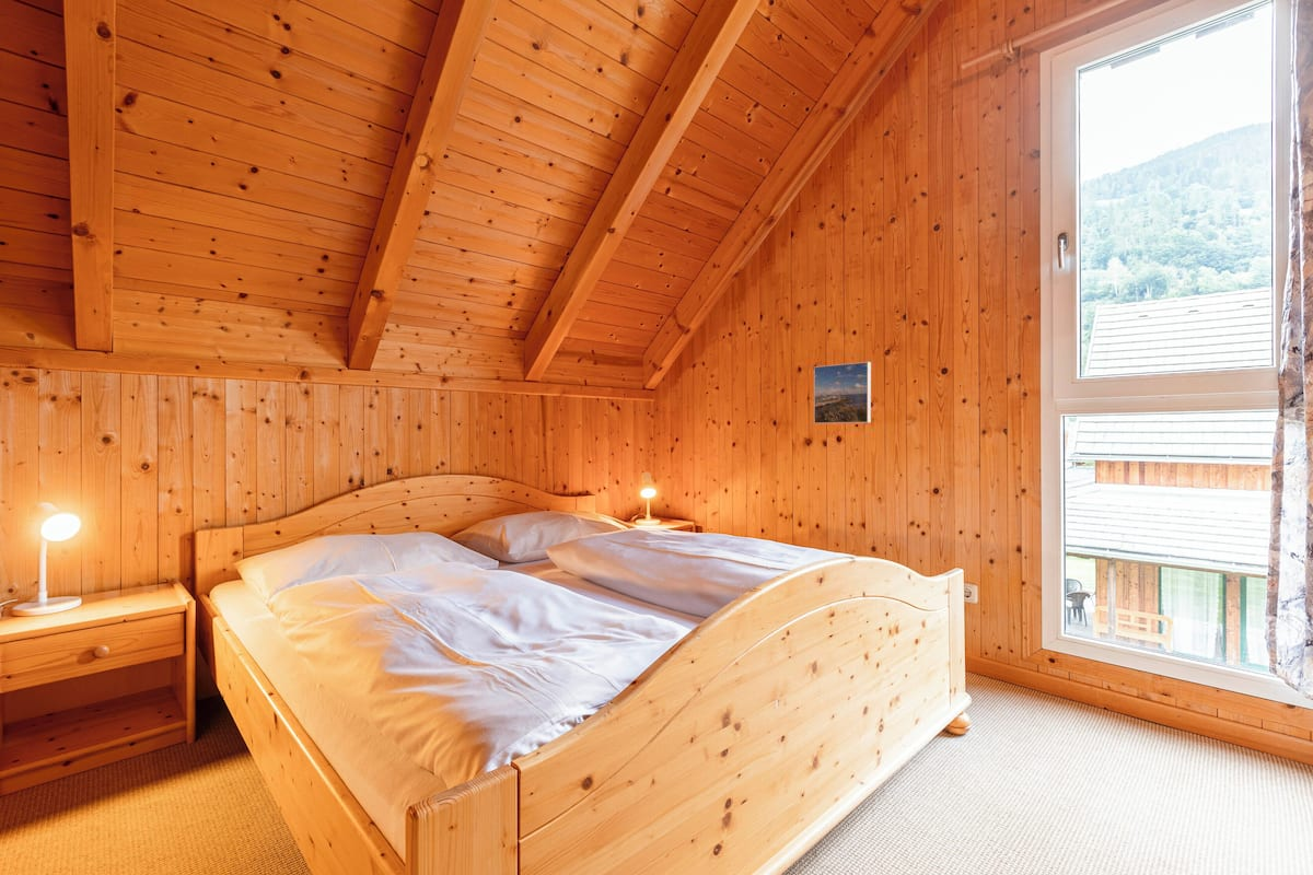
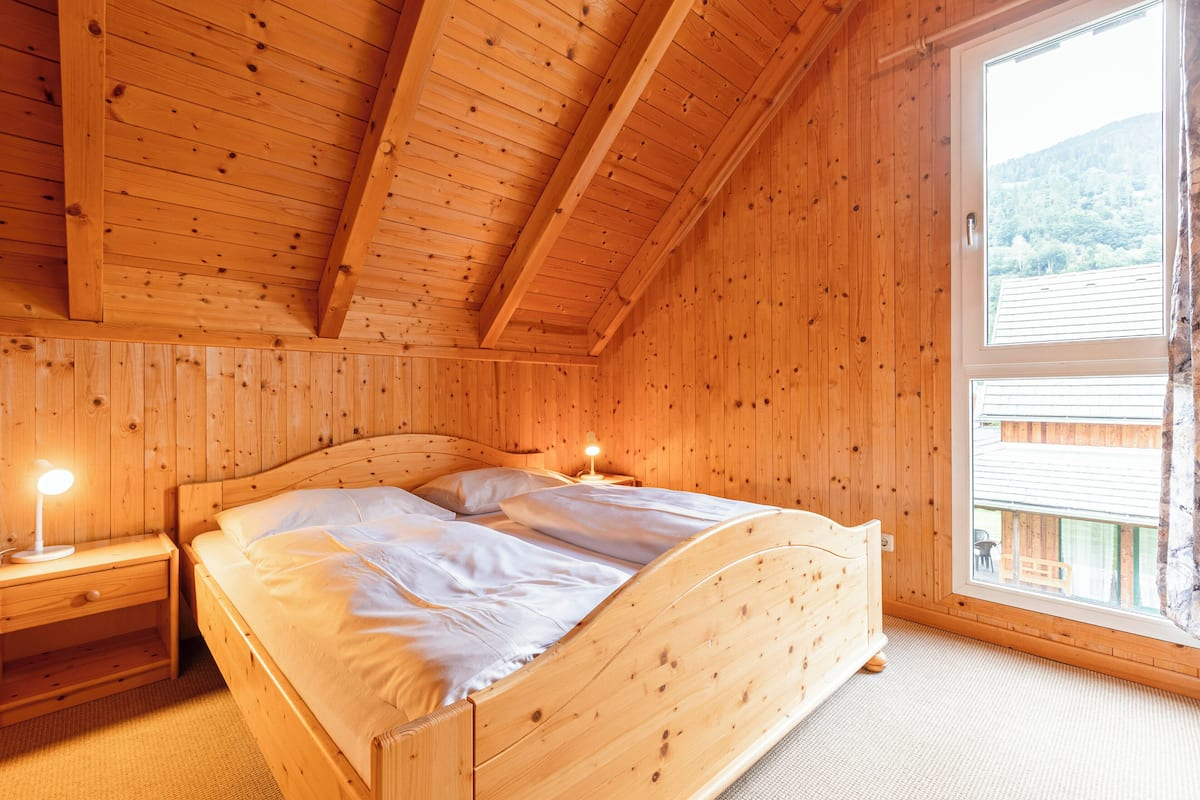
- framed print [813,361,872,424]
